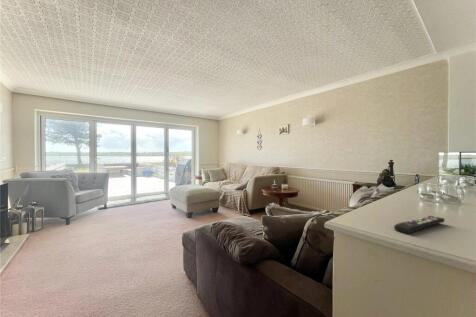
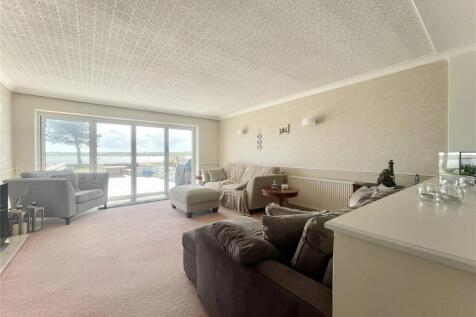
- remote control [393,215,446,235]
